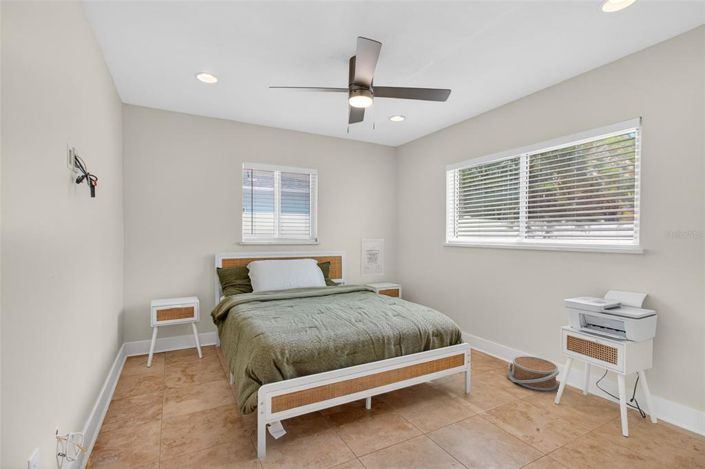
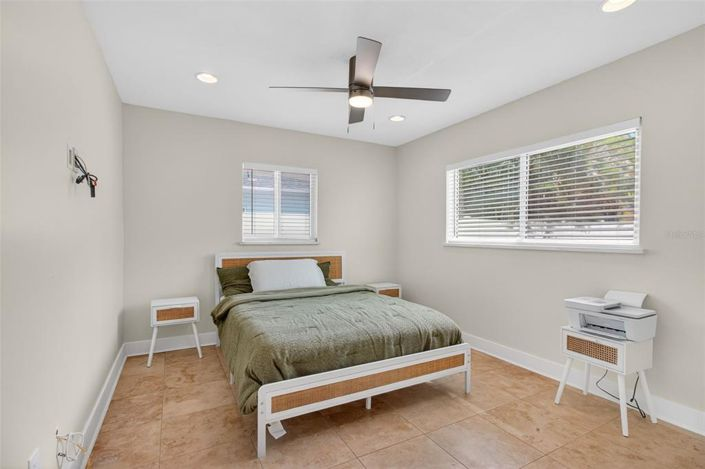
- wall art [360,238,385,278]
- basket [507,355,560,391]
